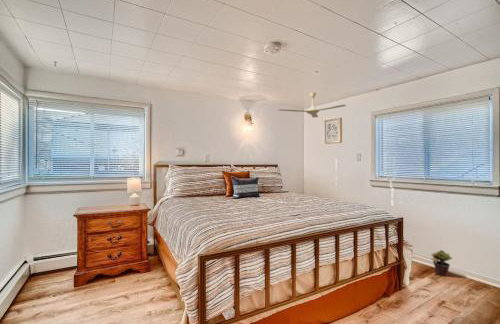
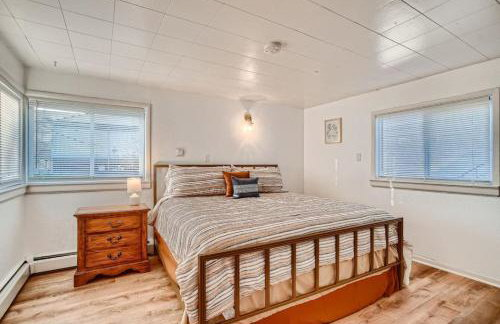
- ceiling fan [278,92,347,118]
- potted plant [430,249,453,277]
